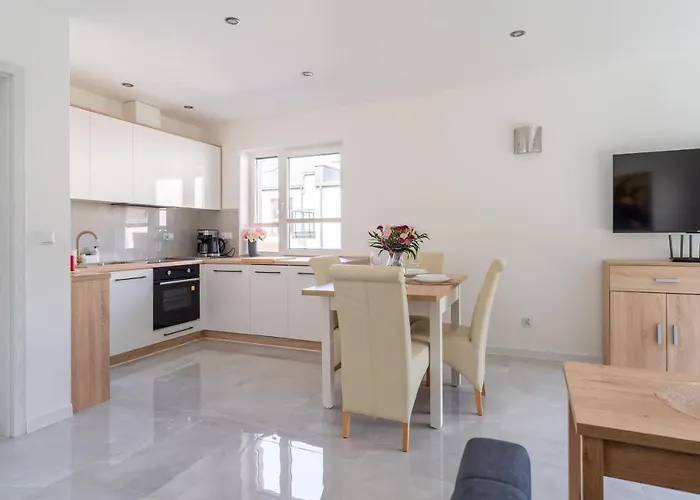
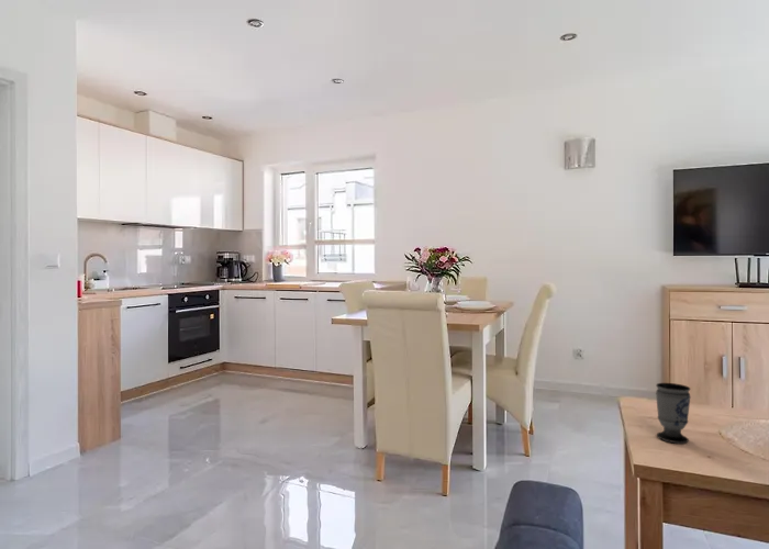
+ cup [655,382,692,444]
